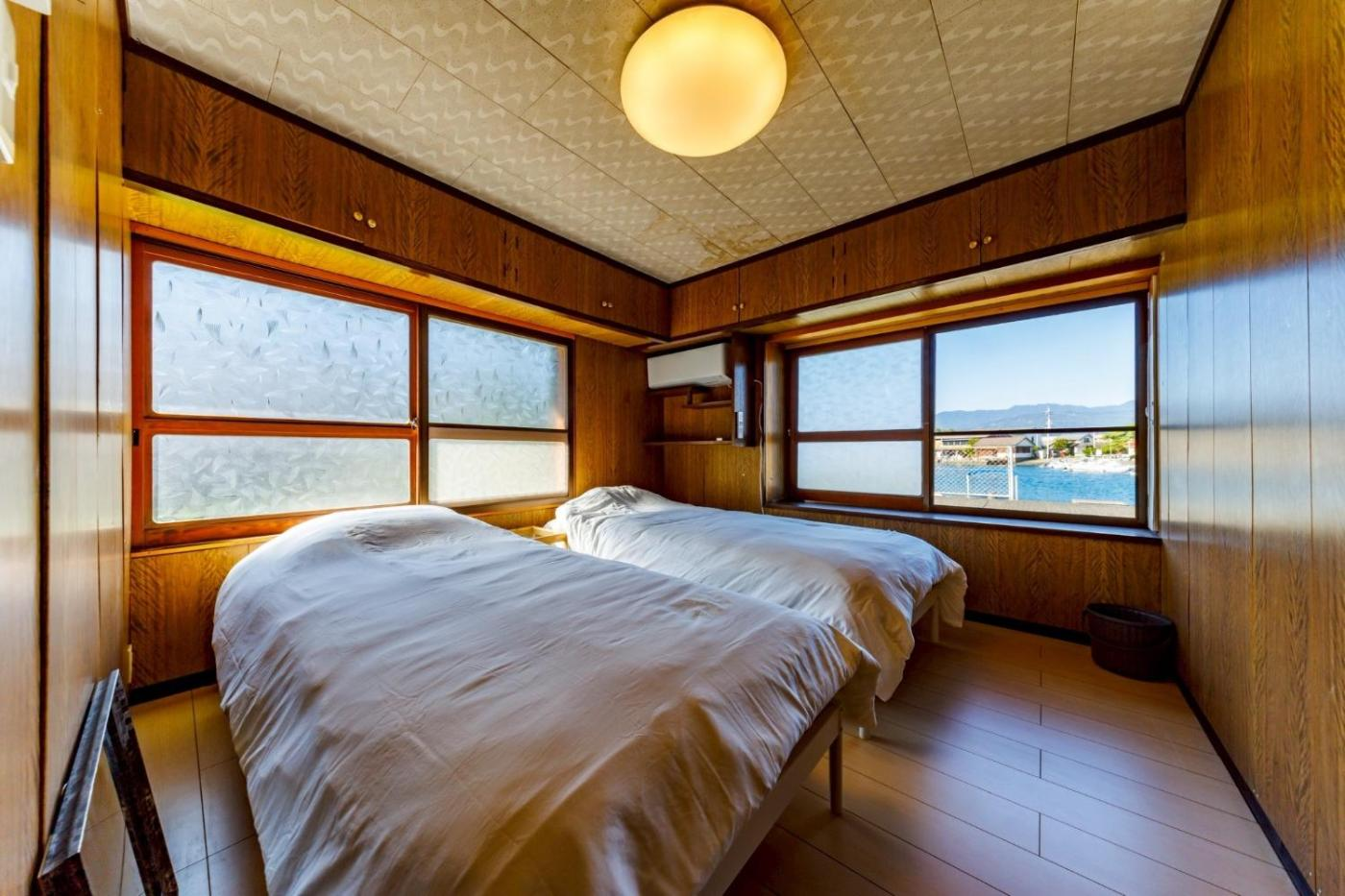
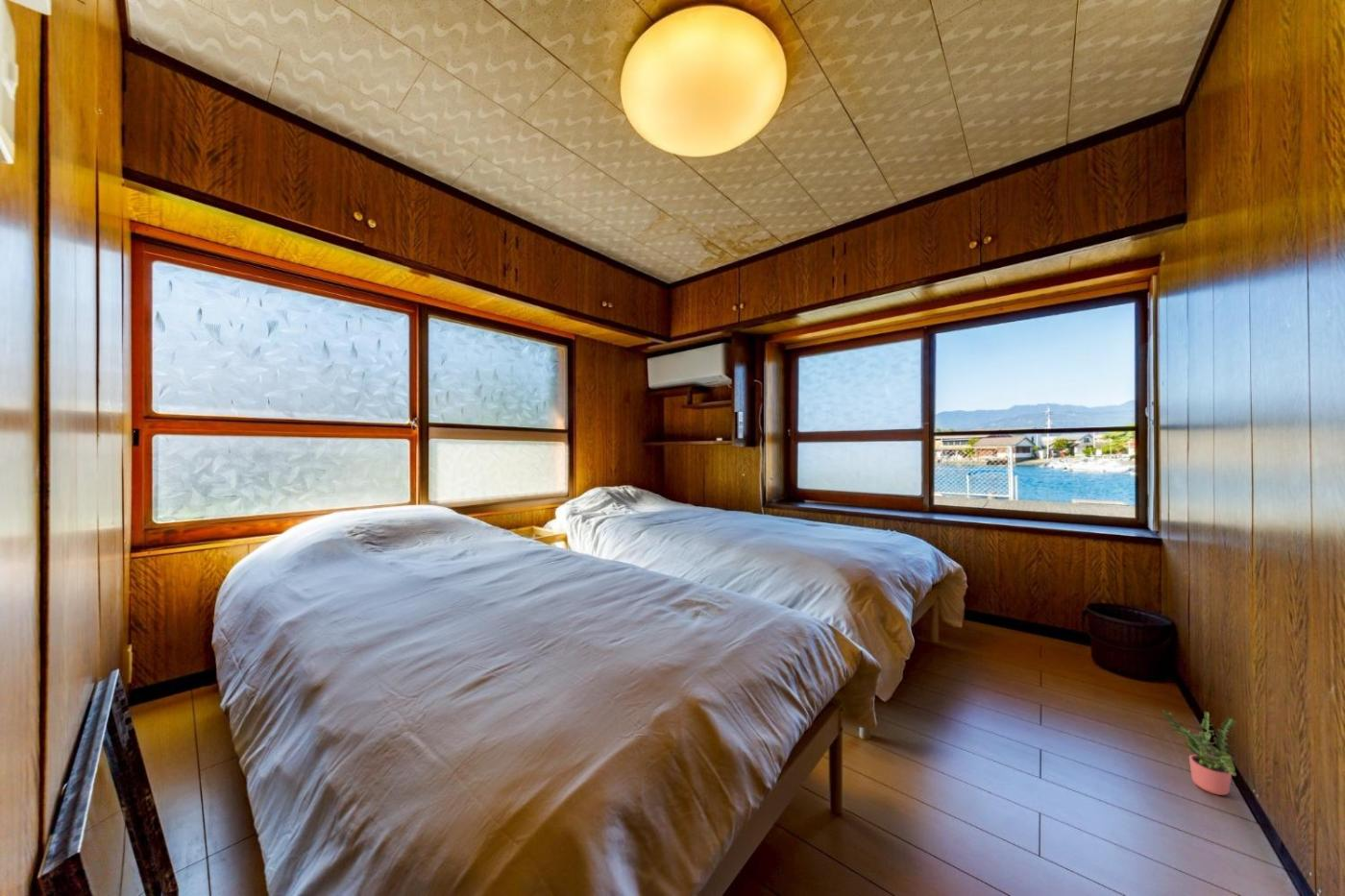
+ potted plant [1162,709,1238,796]
